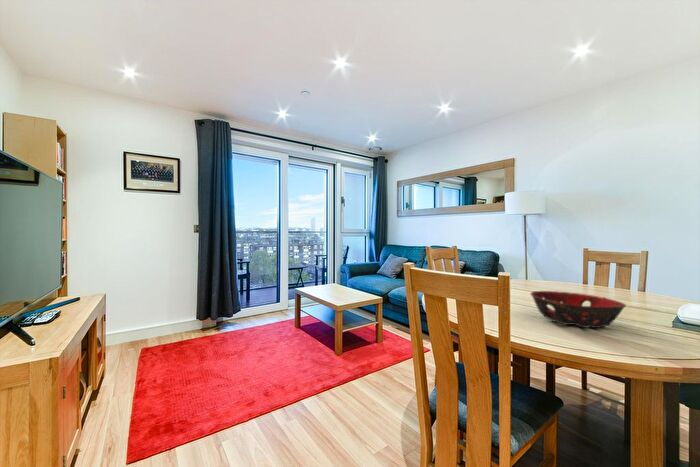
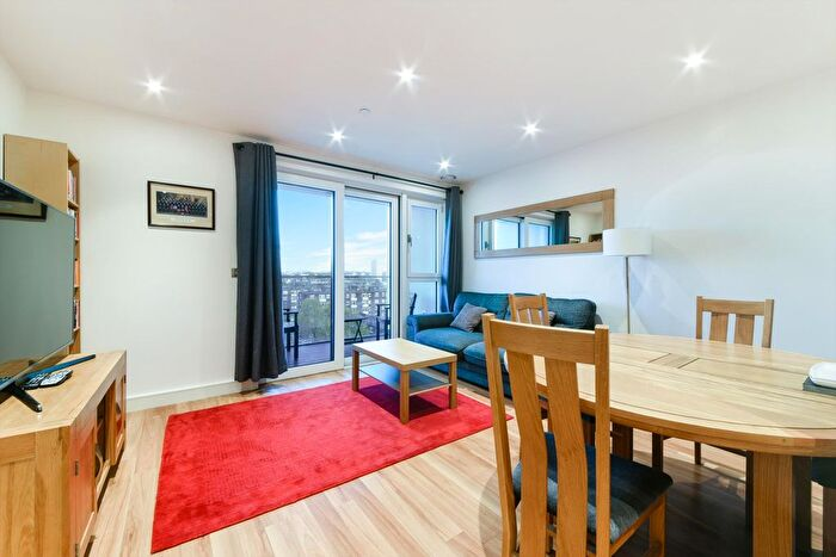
- decorative bowl [529,290,627,329]
